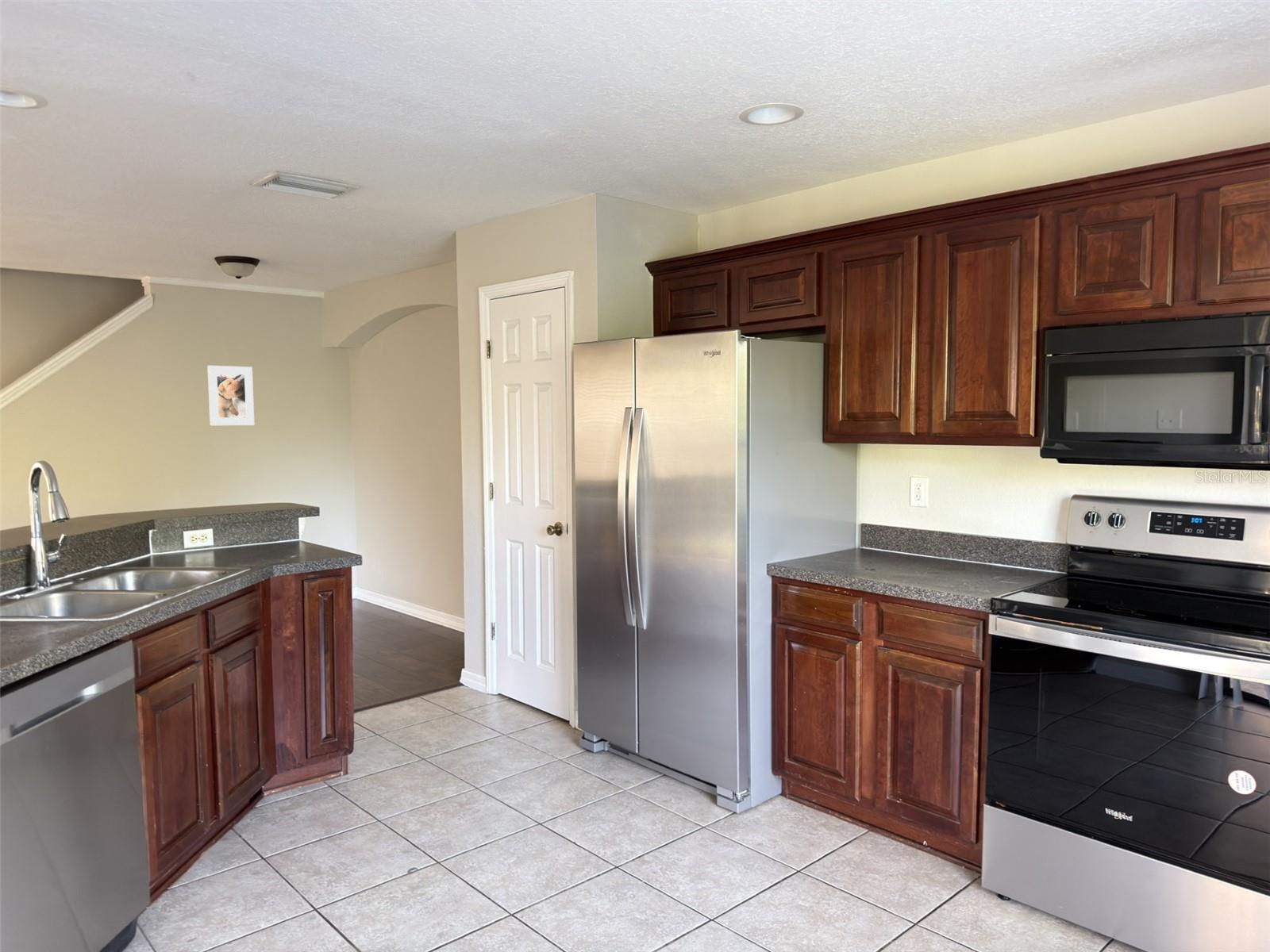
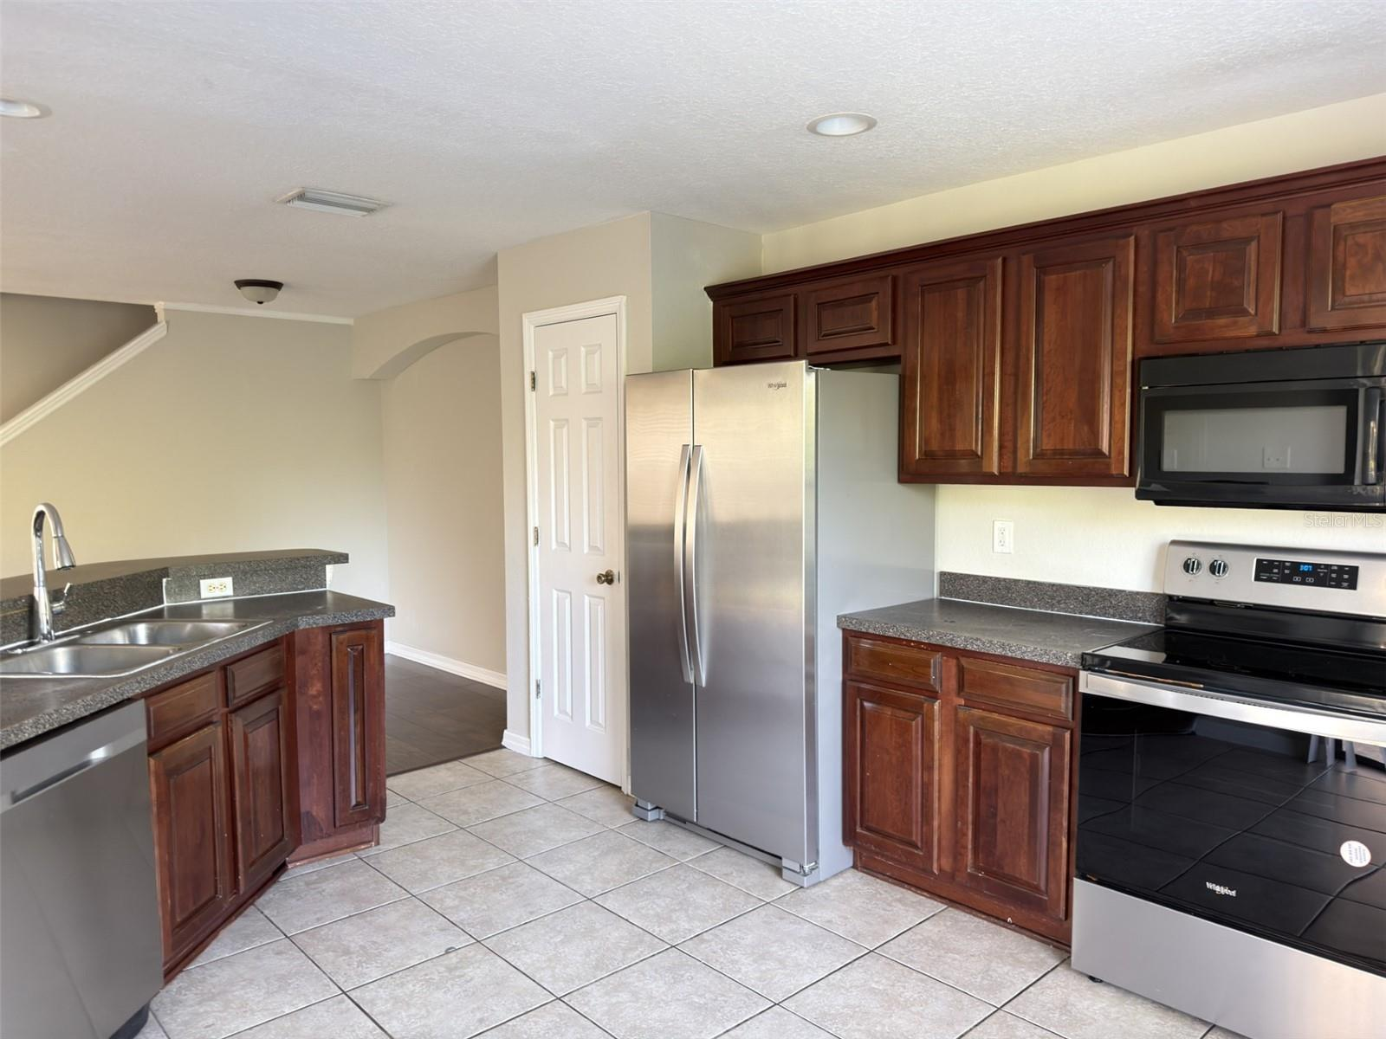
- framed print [206,365,255,426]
